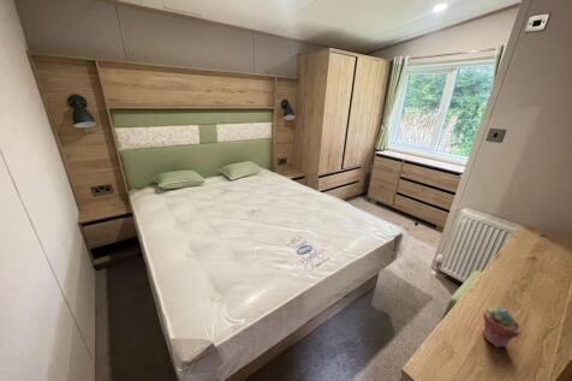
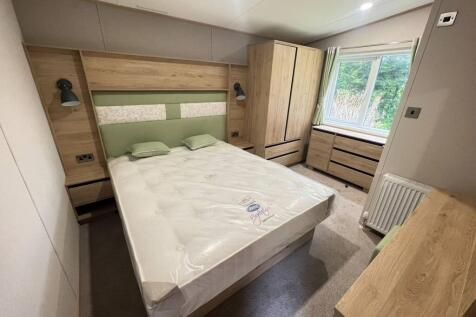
- potted succulent [482,306,523,349]
